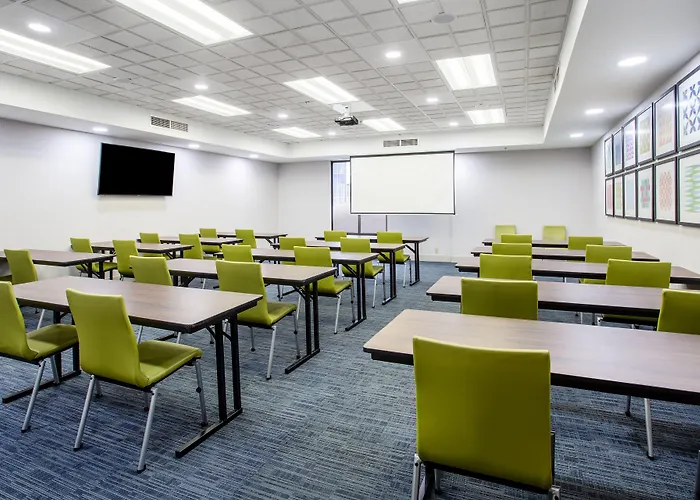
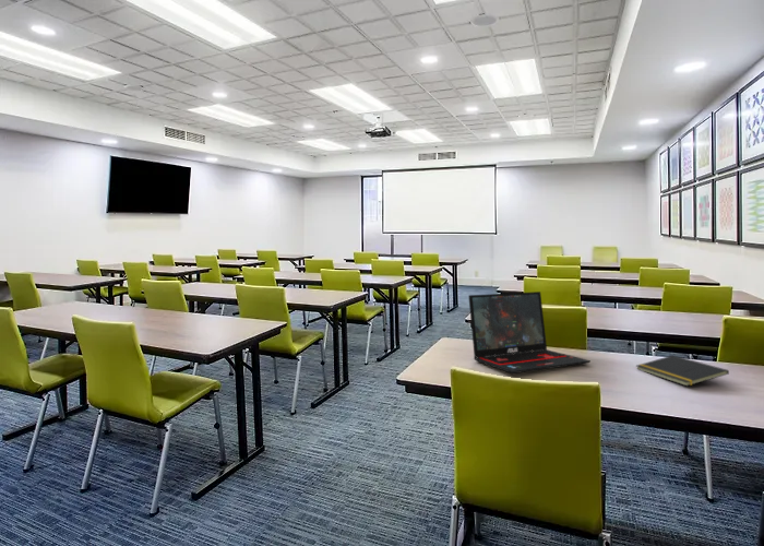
+ notepad [635,354,730,388]
+ laptop [467,290,592,375]
